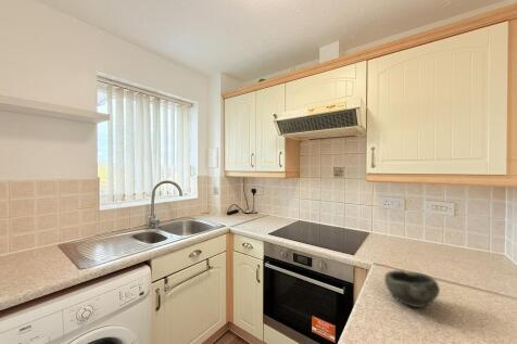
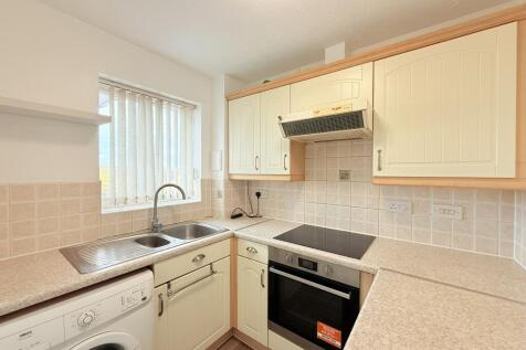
- bowl [383,269,441,308]
